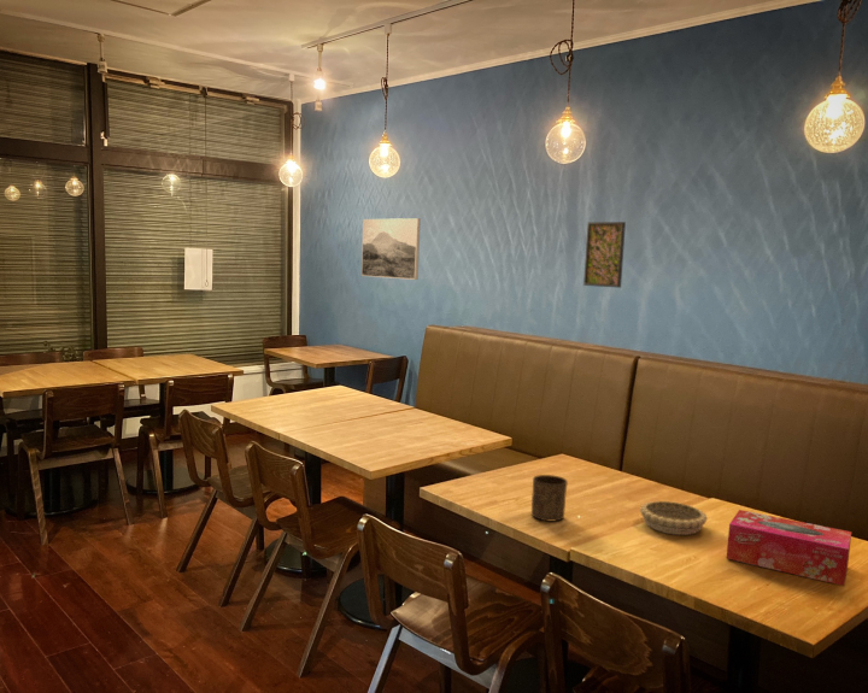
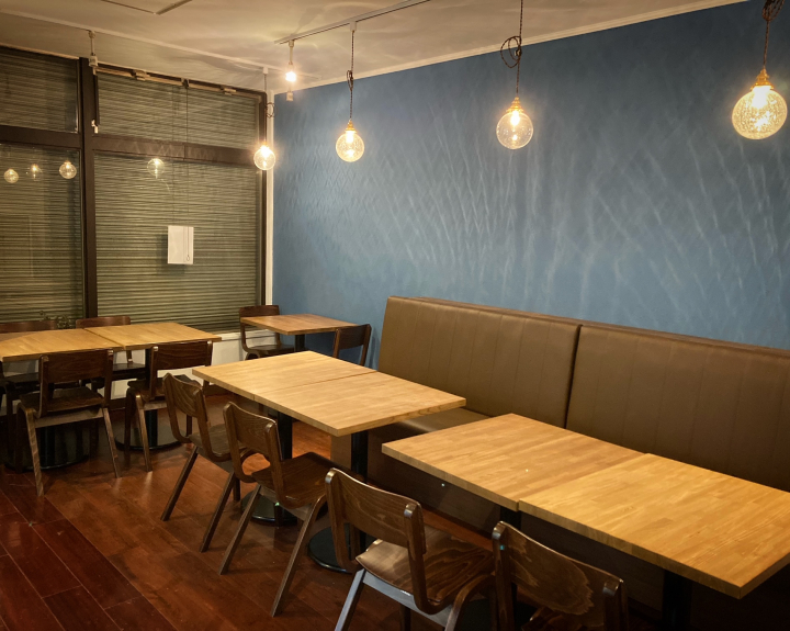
- tissue box [726,509,852,587]
- cup [530,474,569,522]
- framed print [360,217,422,281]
- decorative bowl [639,500,709,536]
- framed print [582,221,627,289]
